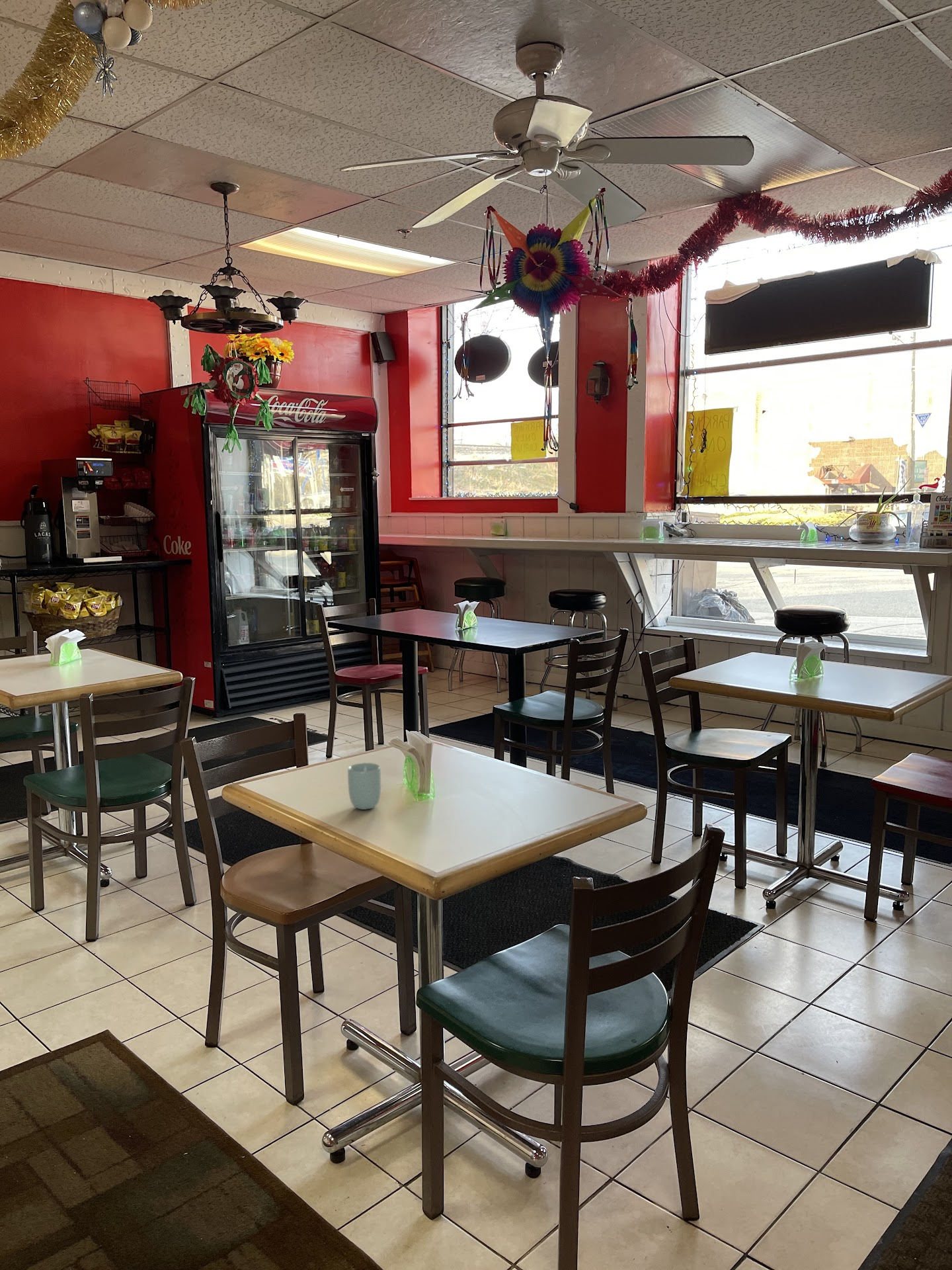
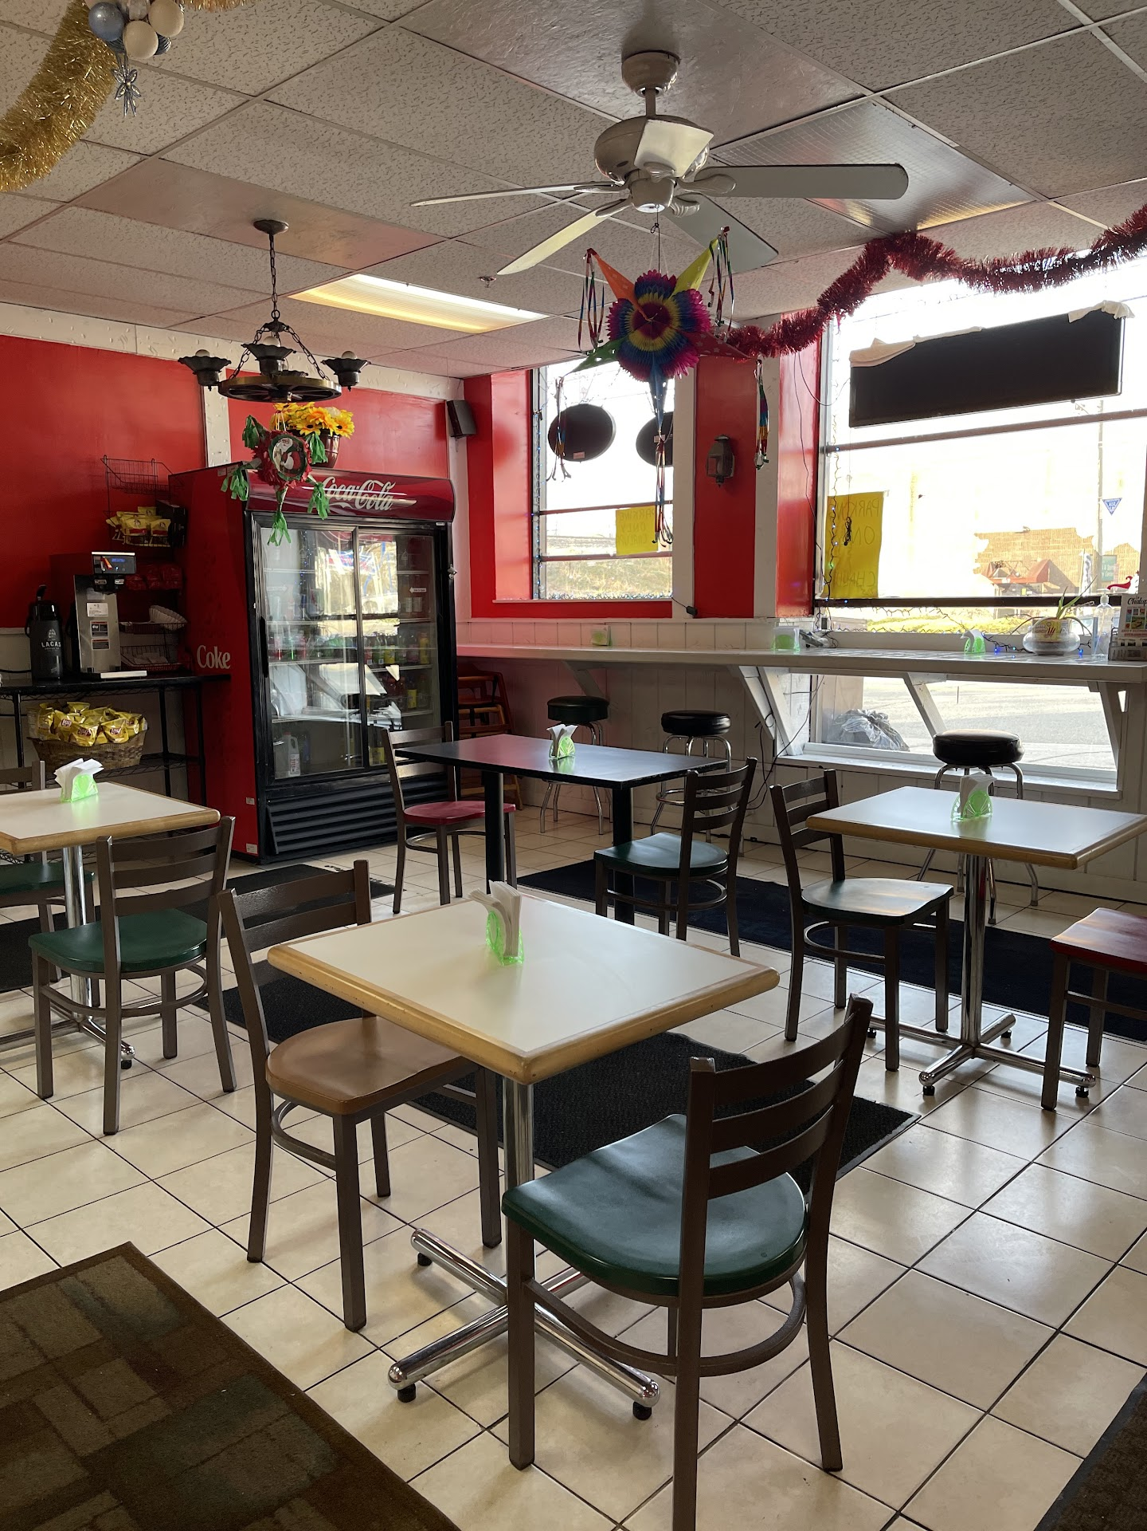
- cup [347,762,381,810]
